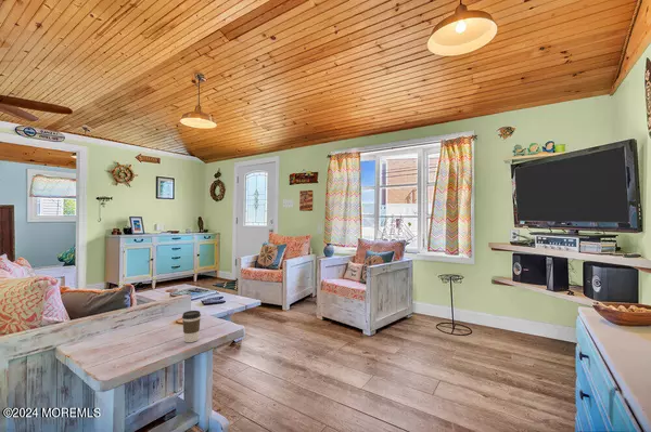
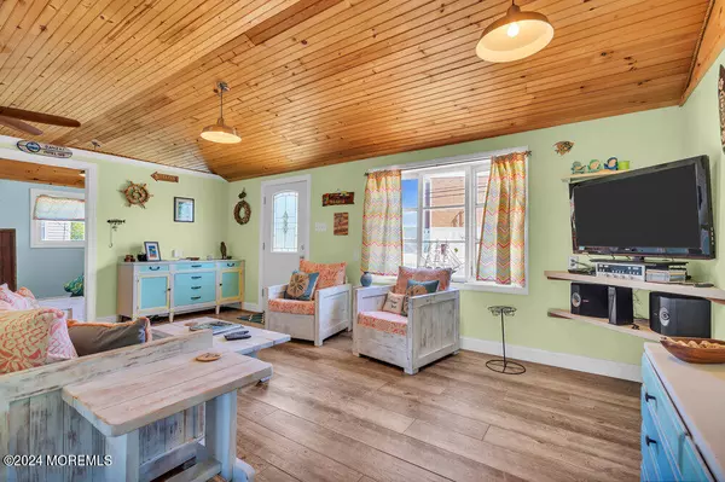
- coffee cup [181,310,202,343]
